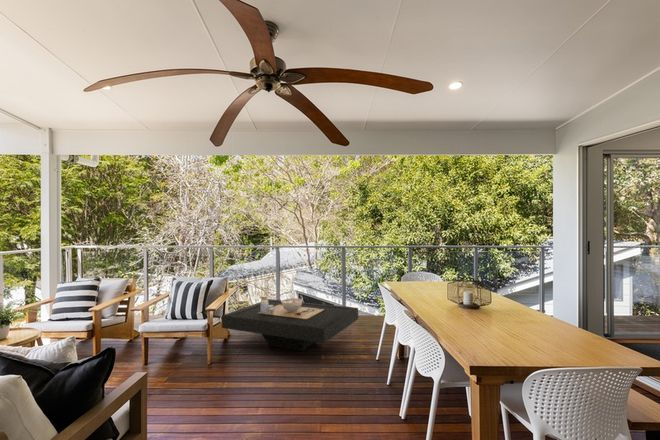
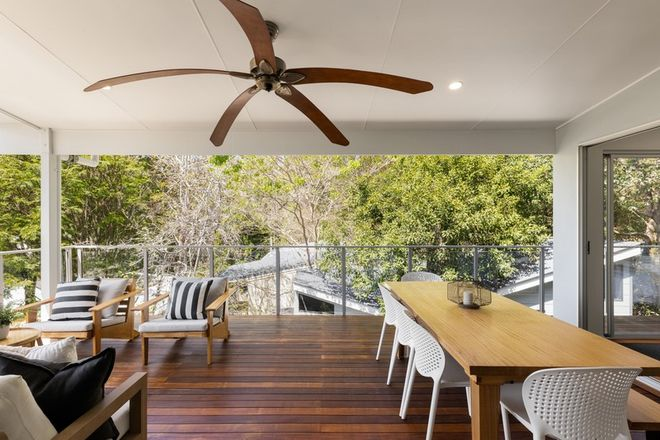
- coffee table [221,294,359,352]
